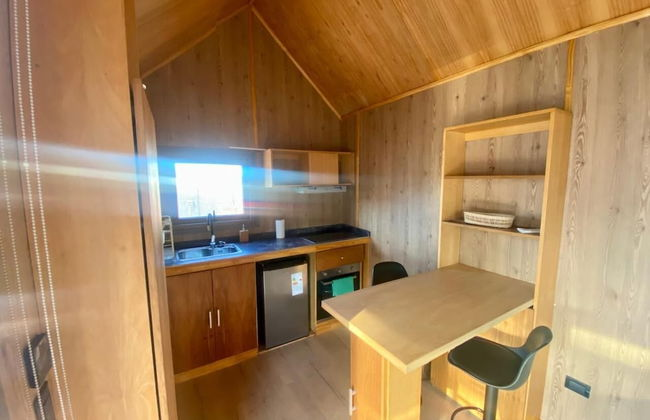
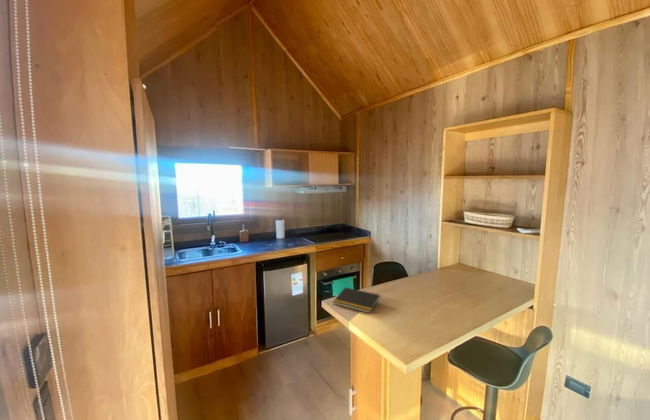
+ notepad [332,286,381,314]
